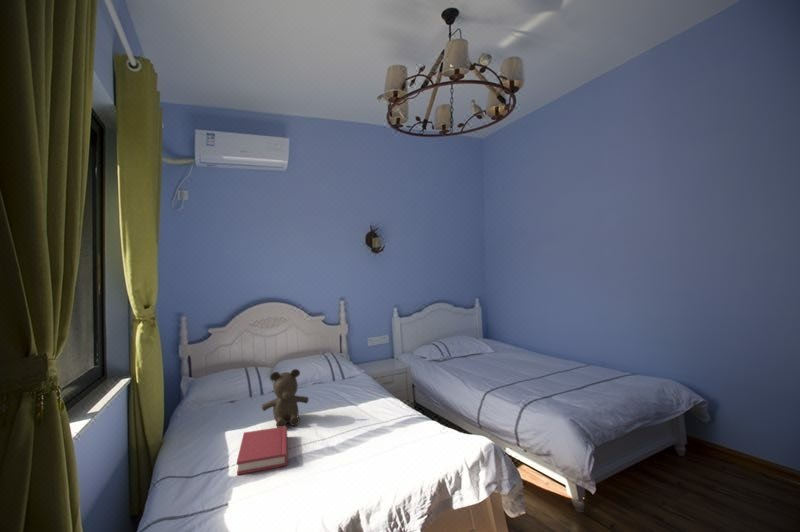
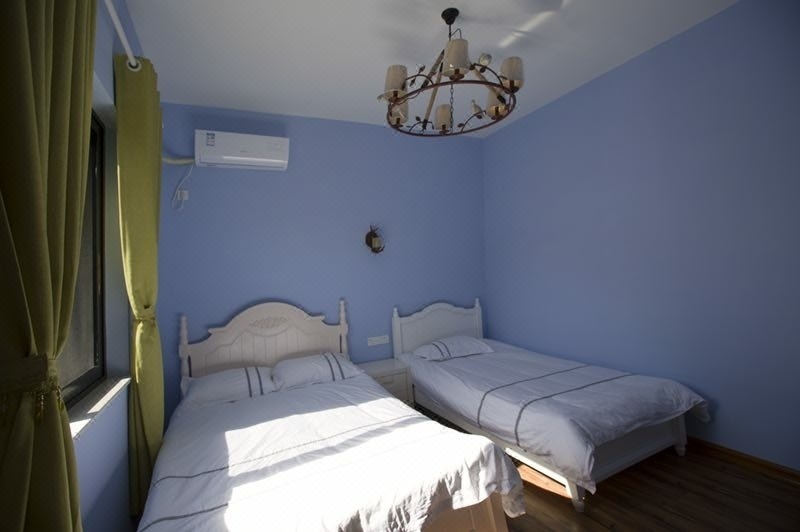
- hardback book [236,426,288,476]
- teddy bear [261,368,310,428]
